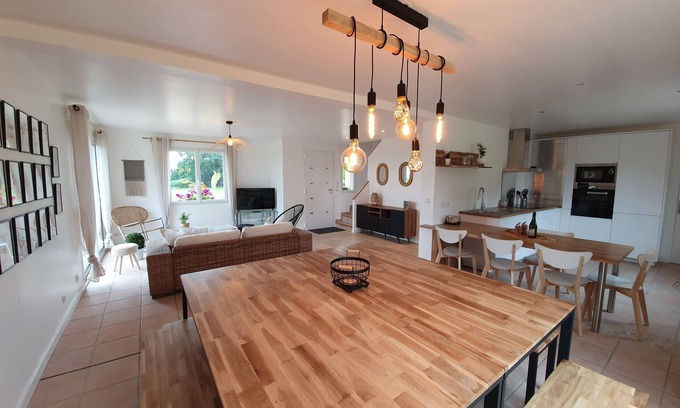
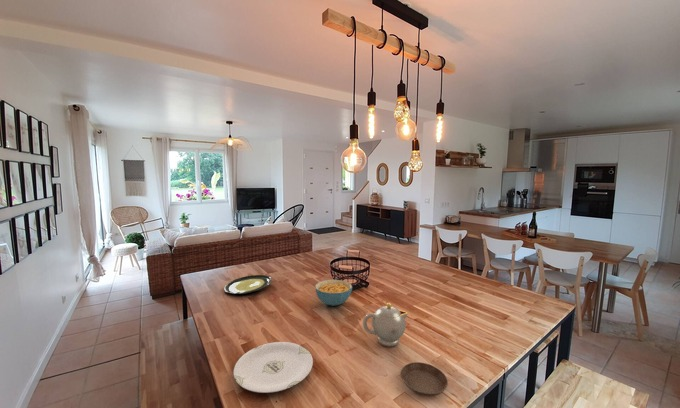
+ plate [233,341,314,394]
+ cereal bowl [314,279,353,307]
+ saucer [400,361,449,397]
+ plate [223,274,273,295]
+ teapot [362,302,408,348]
